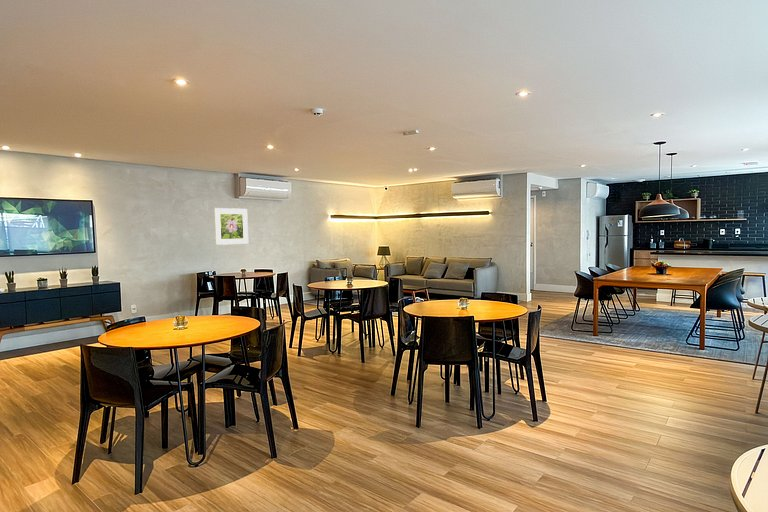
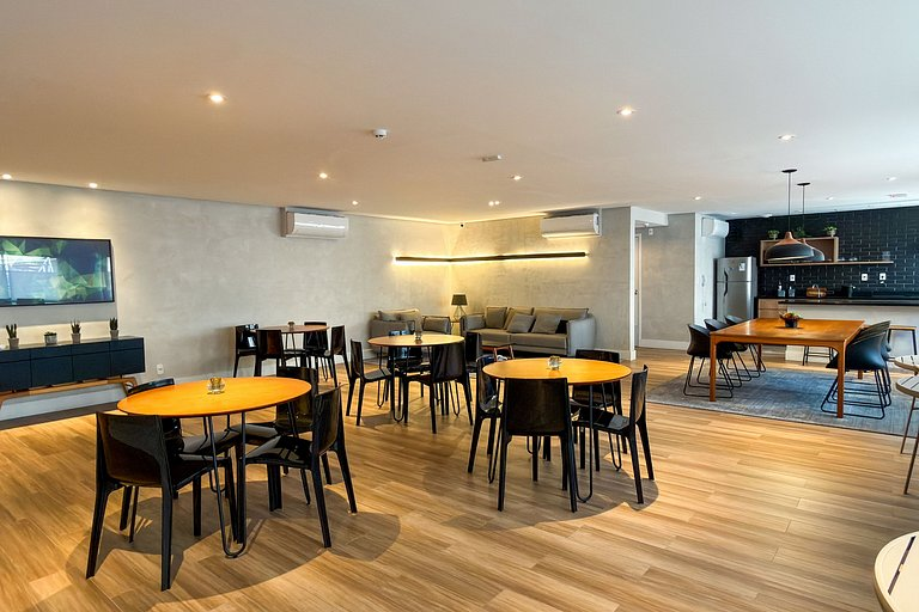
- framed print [213,207,249,246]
